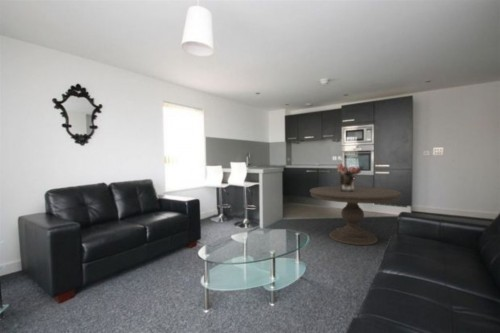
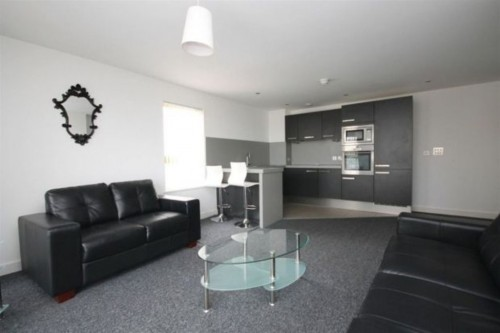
- bouquet [336,162,363,192]
- dining table [309,185,402,246]
